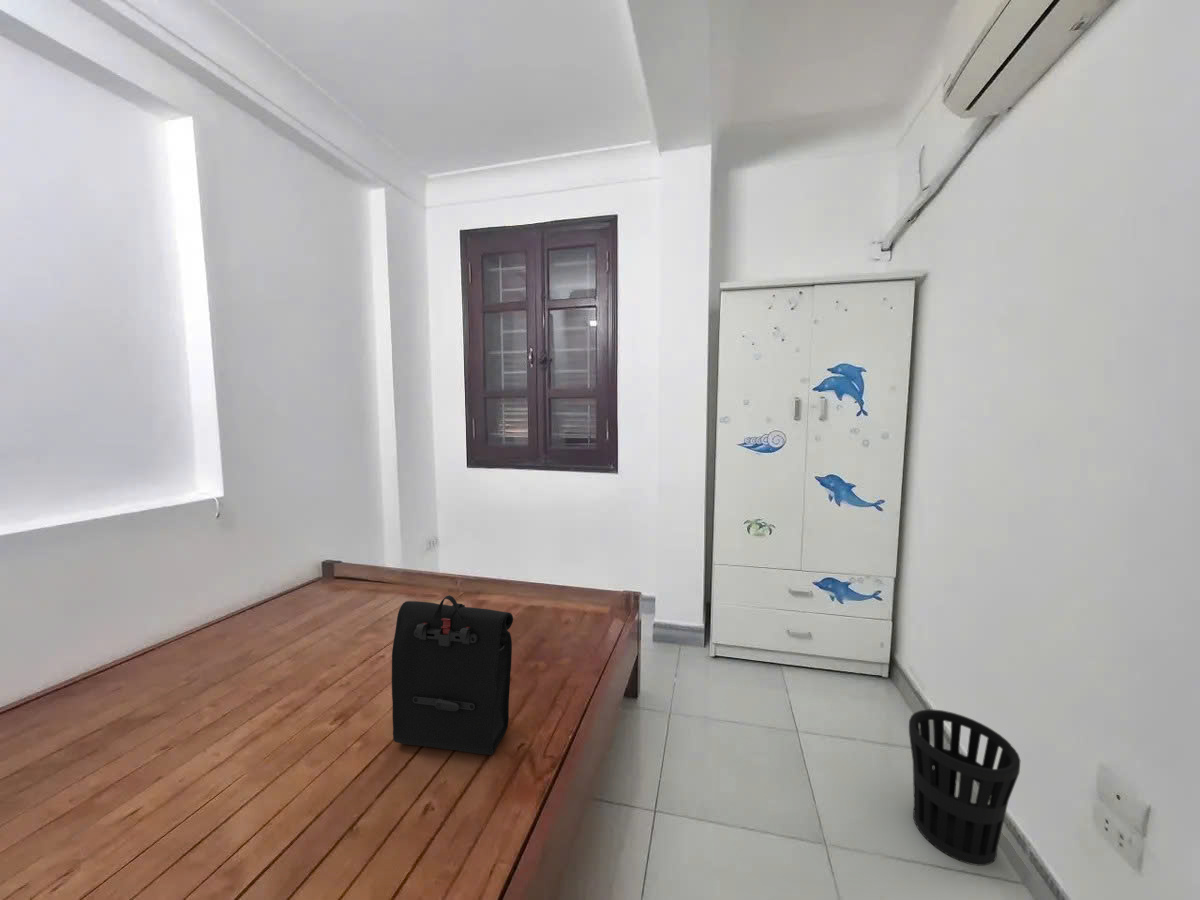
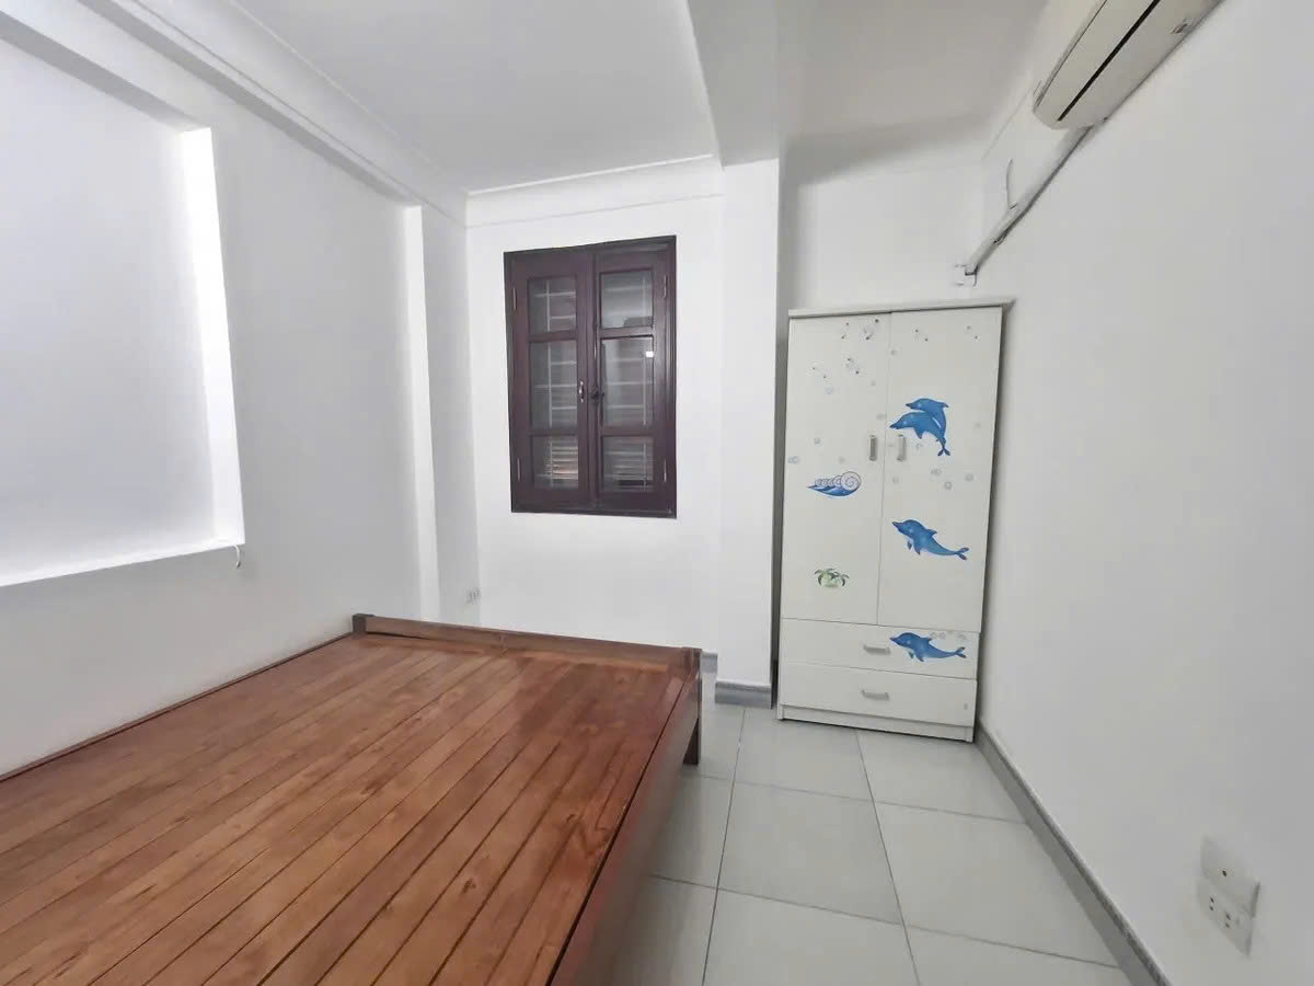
- backpack [391,594,514,756]
- wastebasket [908,709,1021,866]
